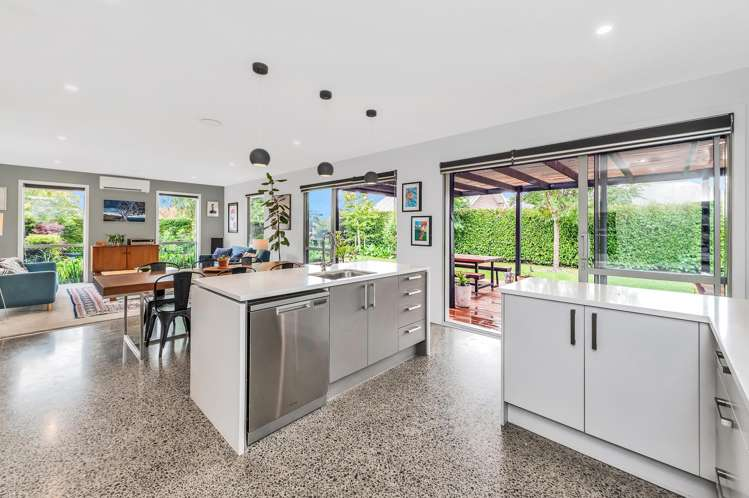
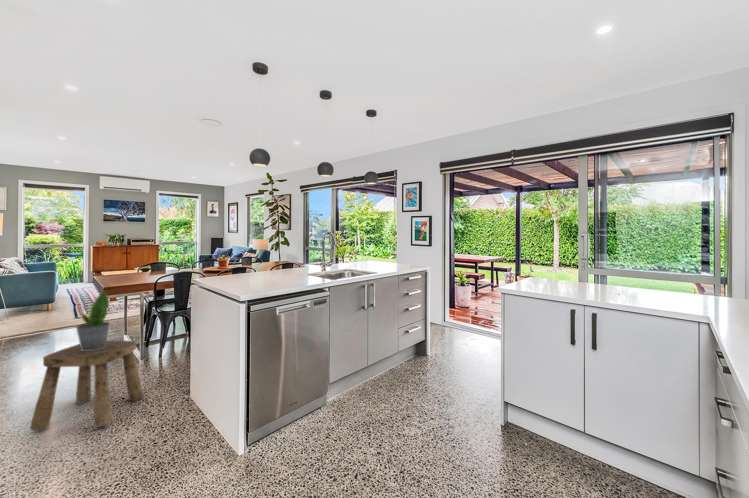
+ stool [29,340,145,432]
+ potted plant [75,289,111,351]
